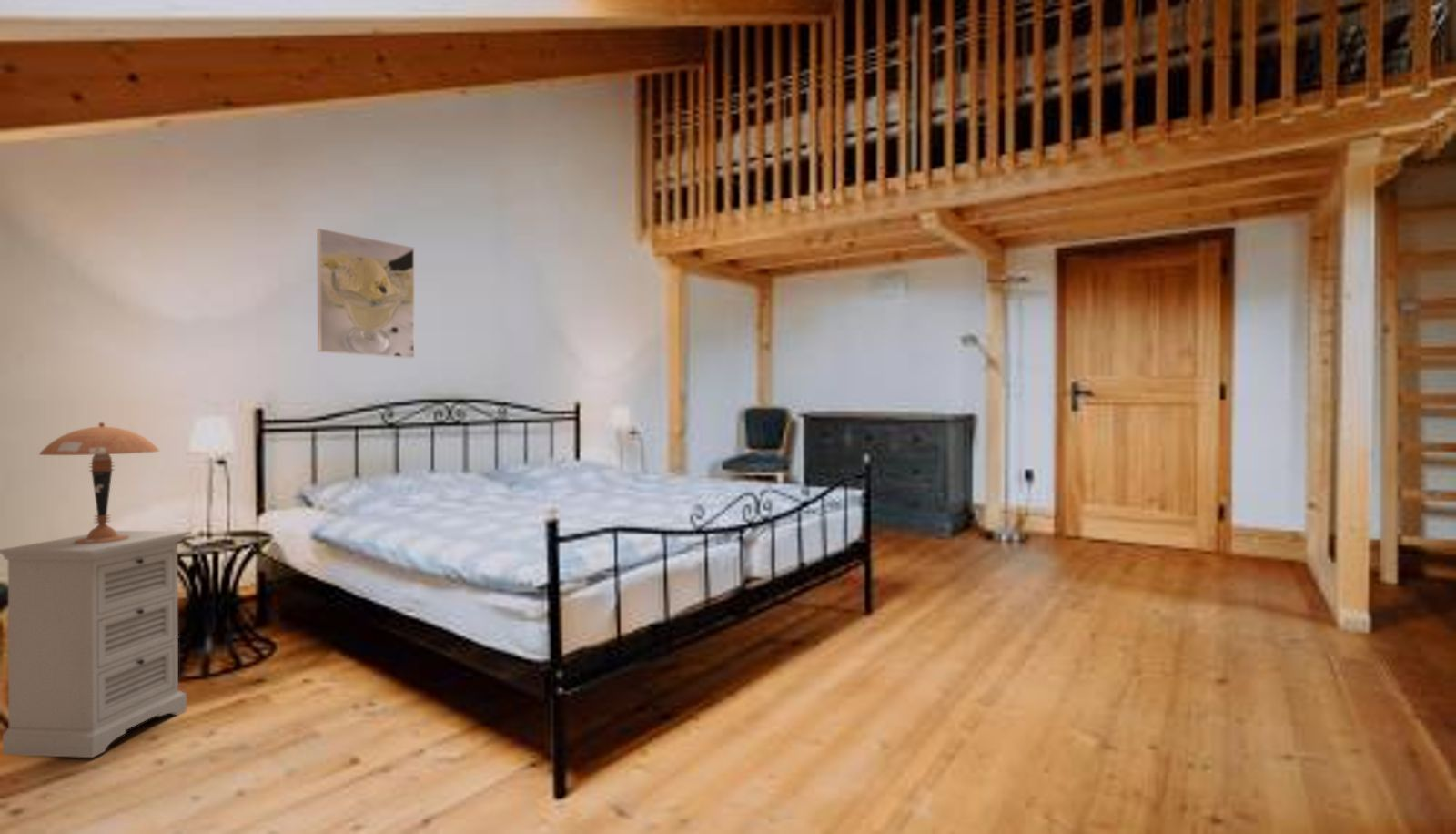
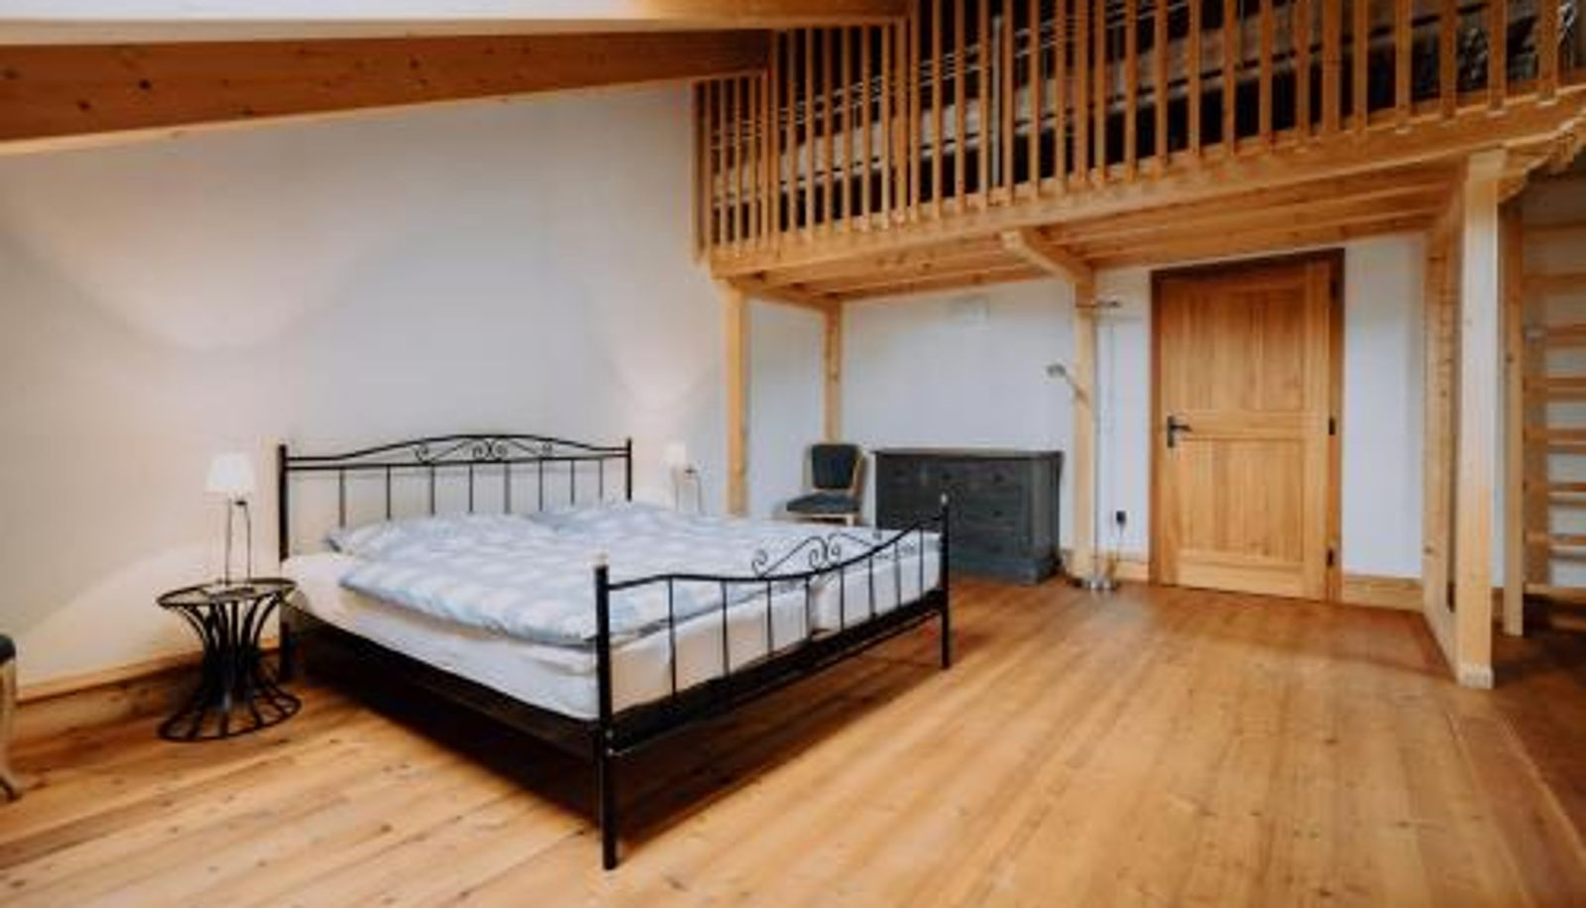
- nightstand [0,530,193,758]
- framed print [317,228,416,360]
- table lamp [38,422,161,544]
